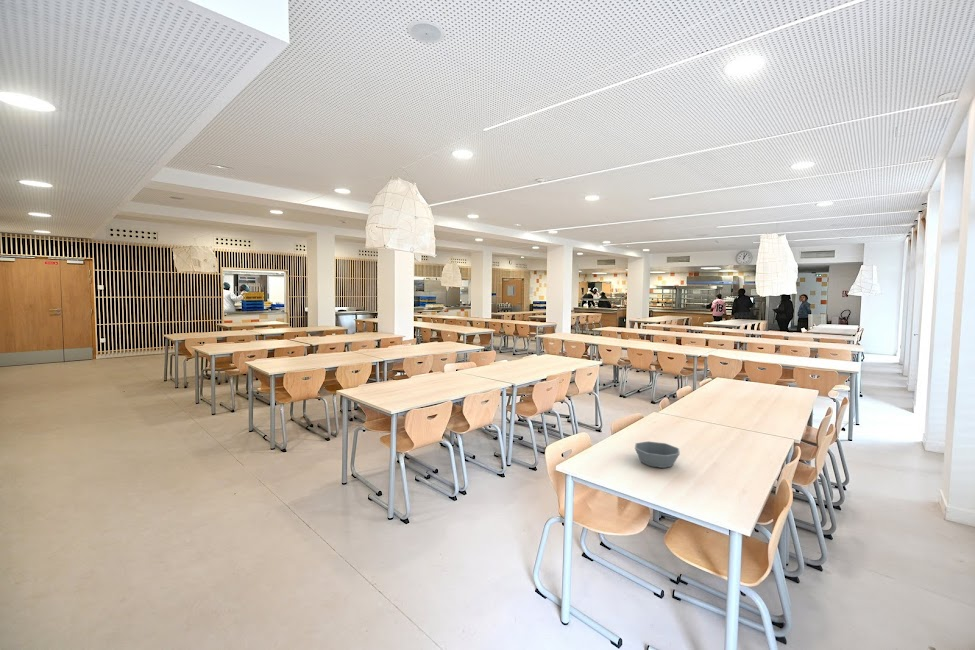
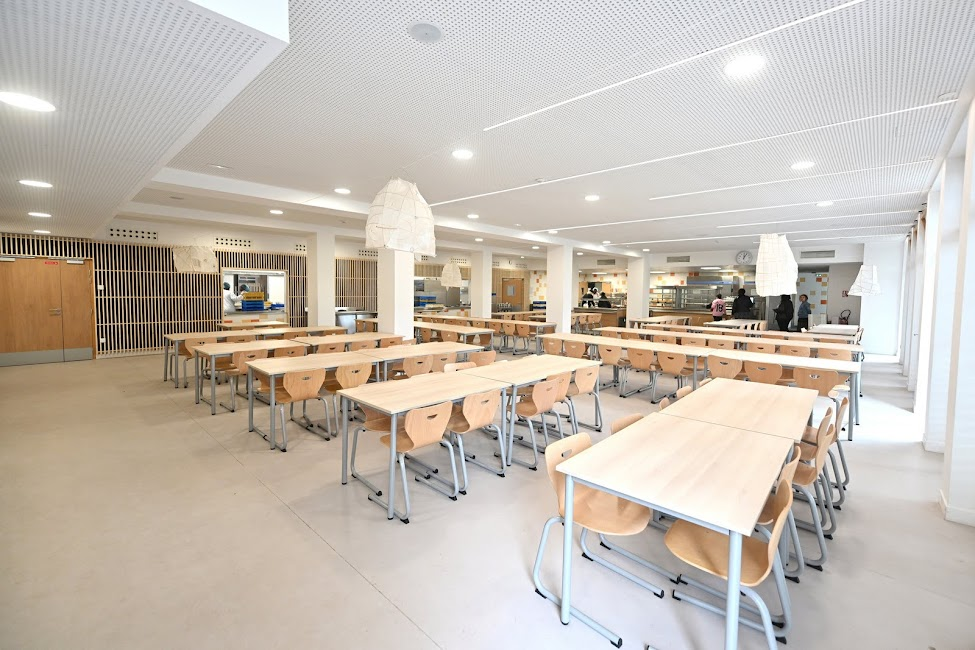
- bowl [634,440,681,469]
